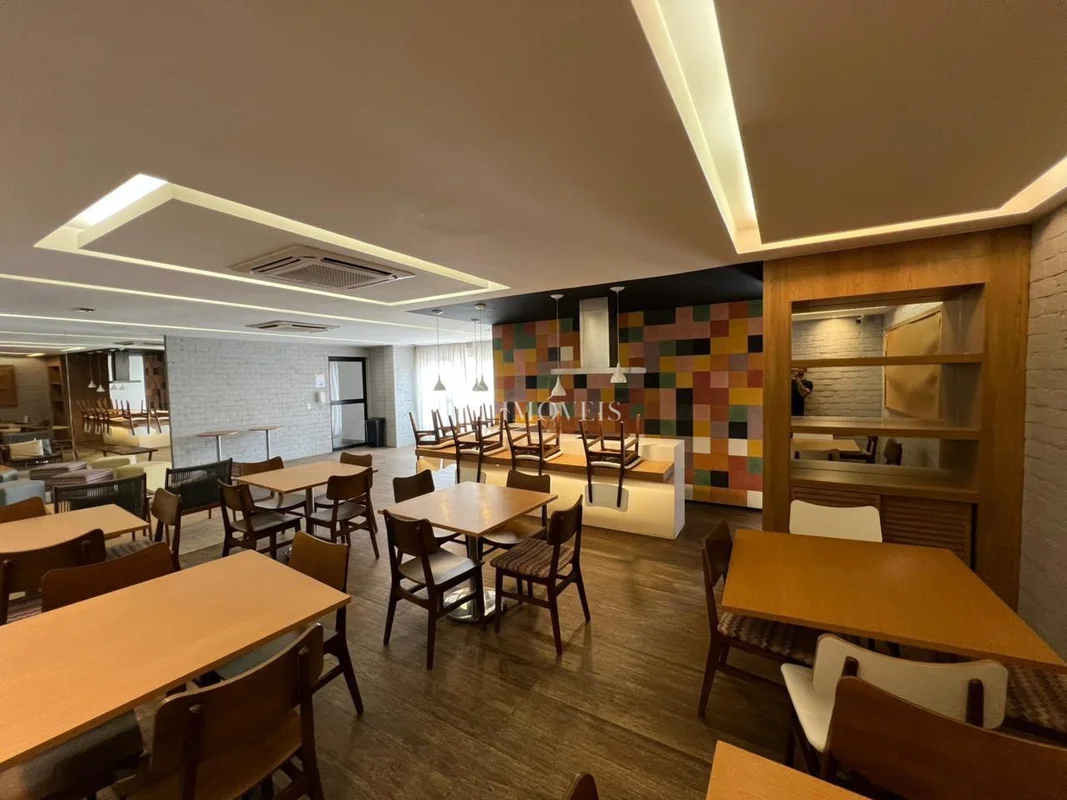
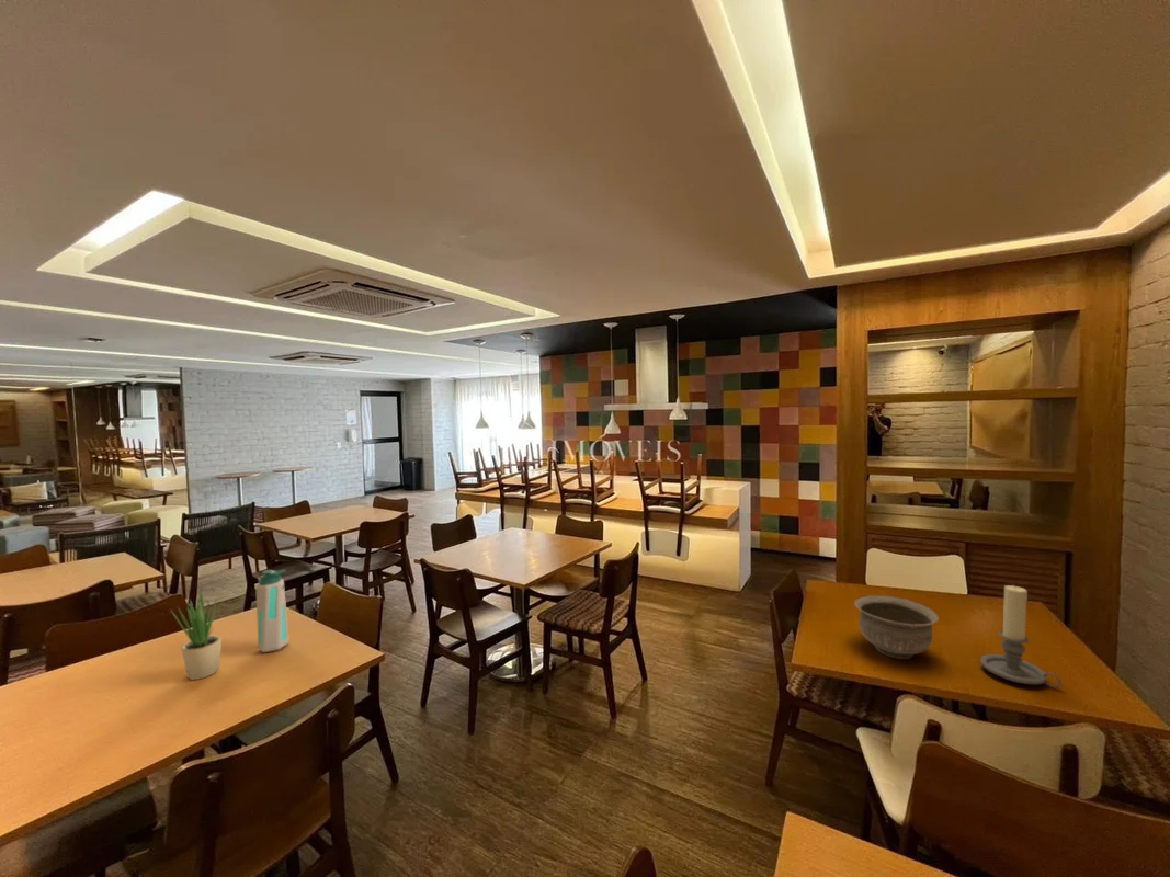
+ potted plant [169,586,223,681]
+ water bottle [254,568,291,653]
+ candle holder [979,584,1064,690]
+ bowl [854,594,940,660]
